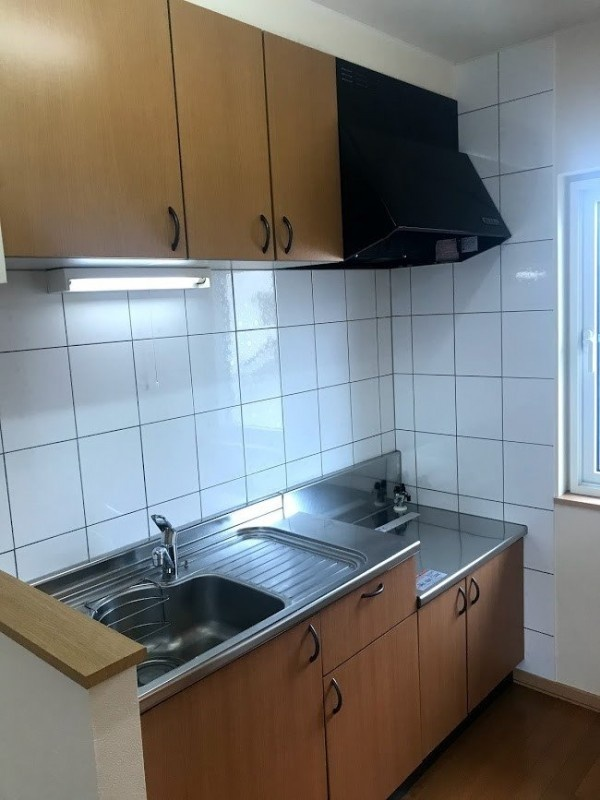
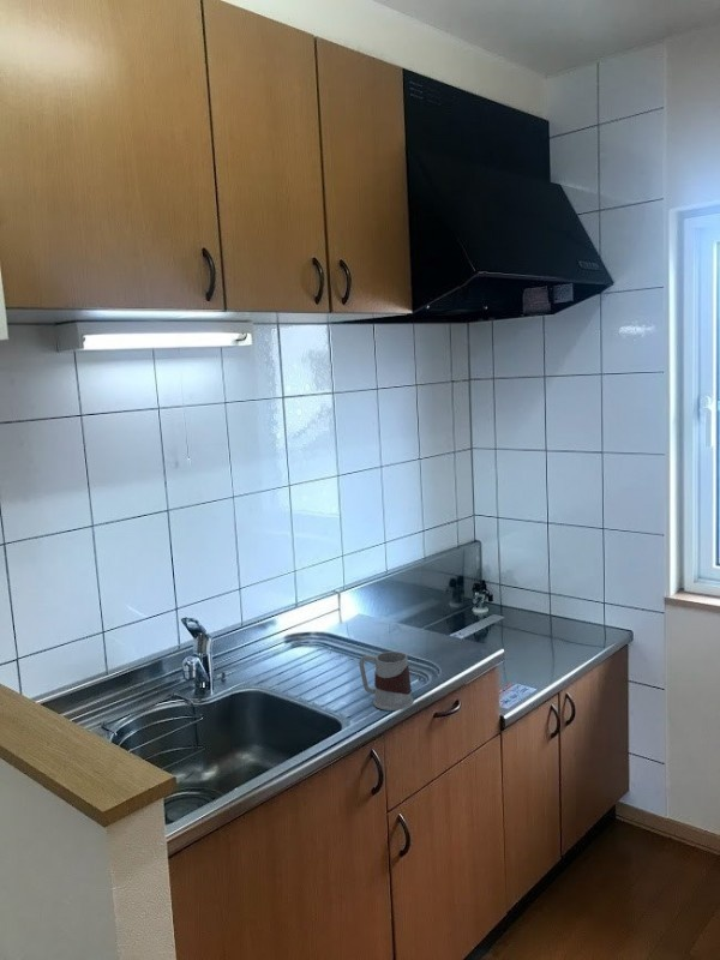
+ mug [358,650,415,712]
